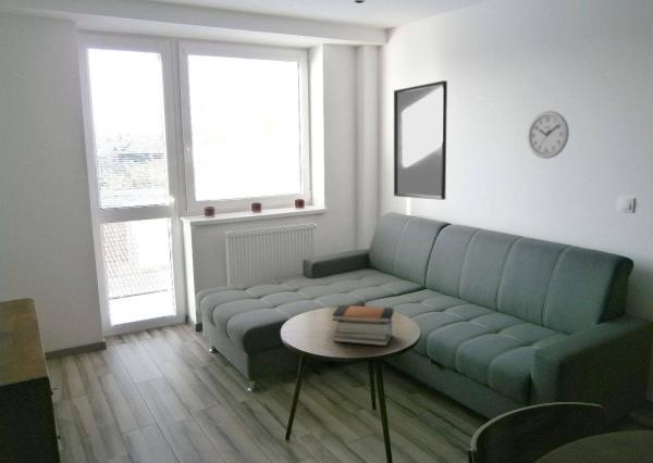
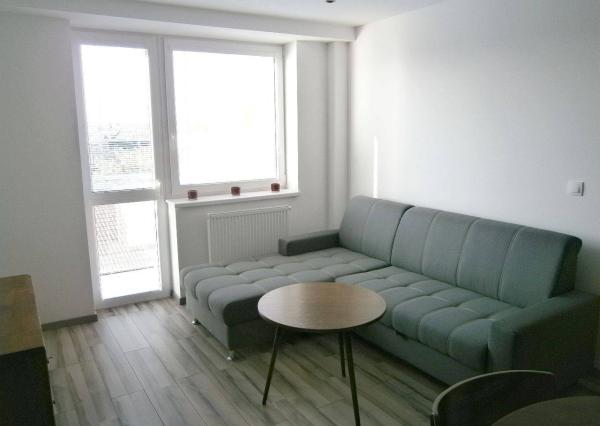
- home mirror [393,79,448,201]
- wall clock [527,110,570,160]
- book stack [331,304,394,347]
